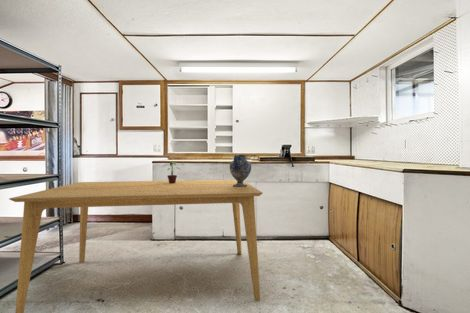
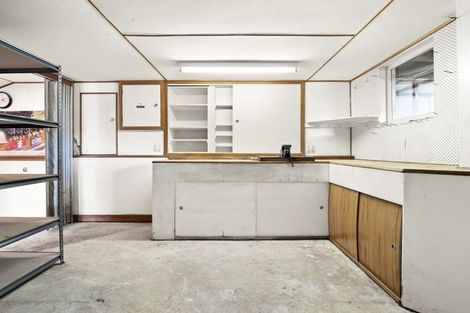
- dining table [8,179,264,313]
- potted plant [161,160,184,183]
- ceramic jug [229,153,252,187]
